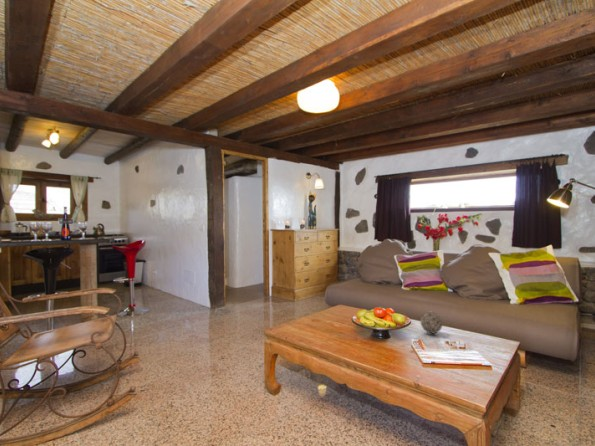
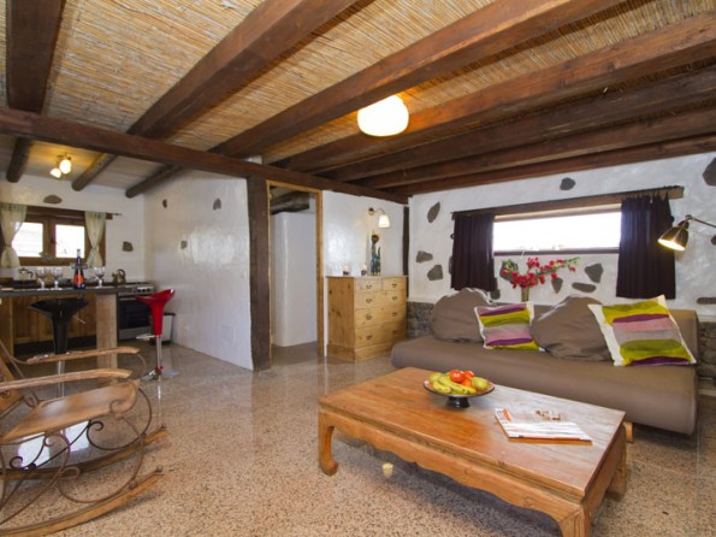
- decorative ball [419,311,443,334]
